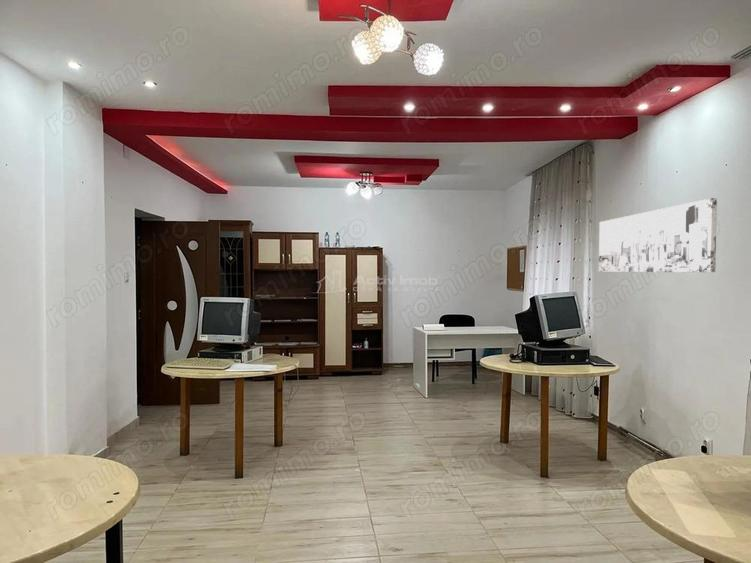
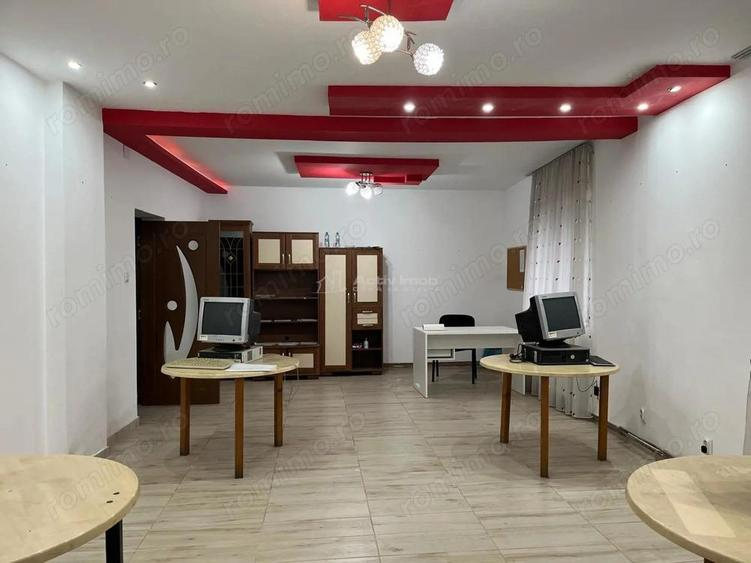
- wall art [598,197,718,273]
